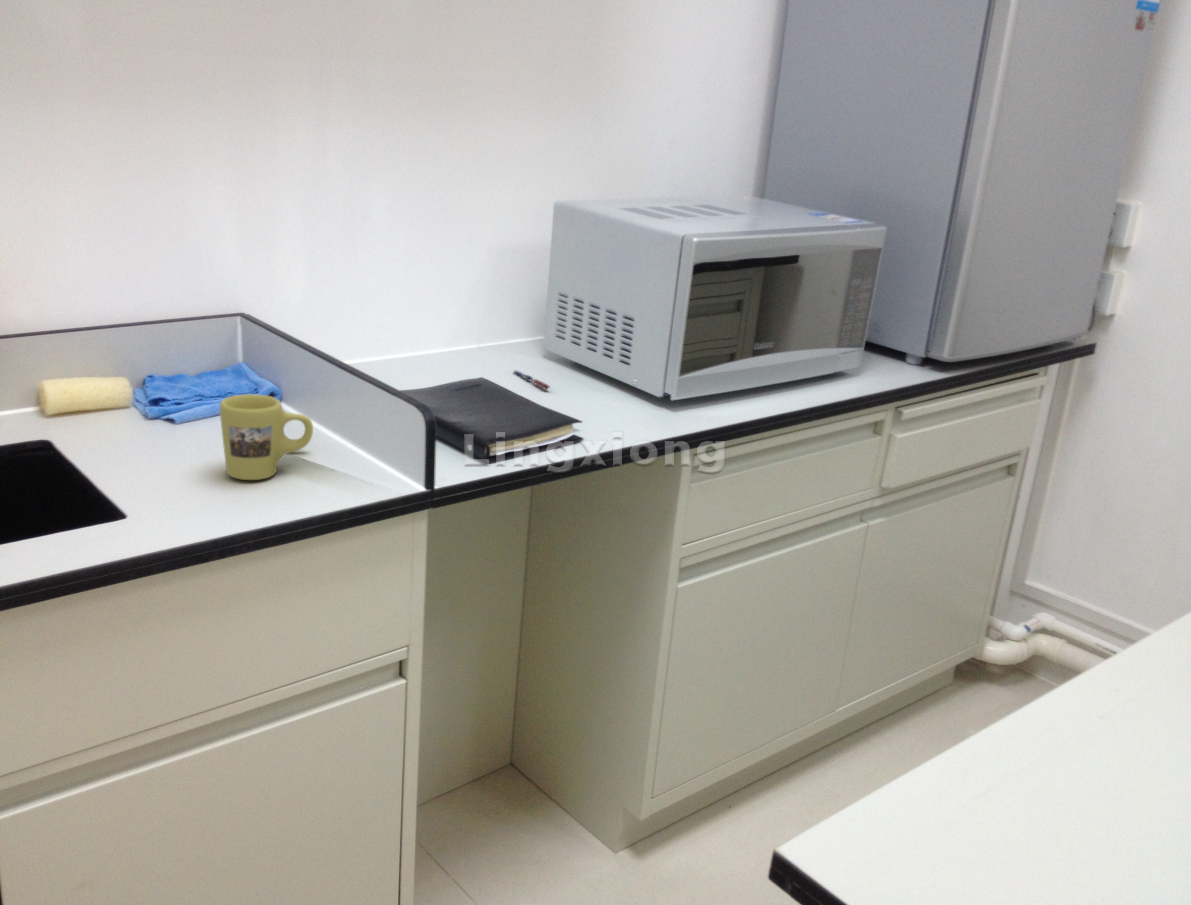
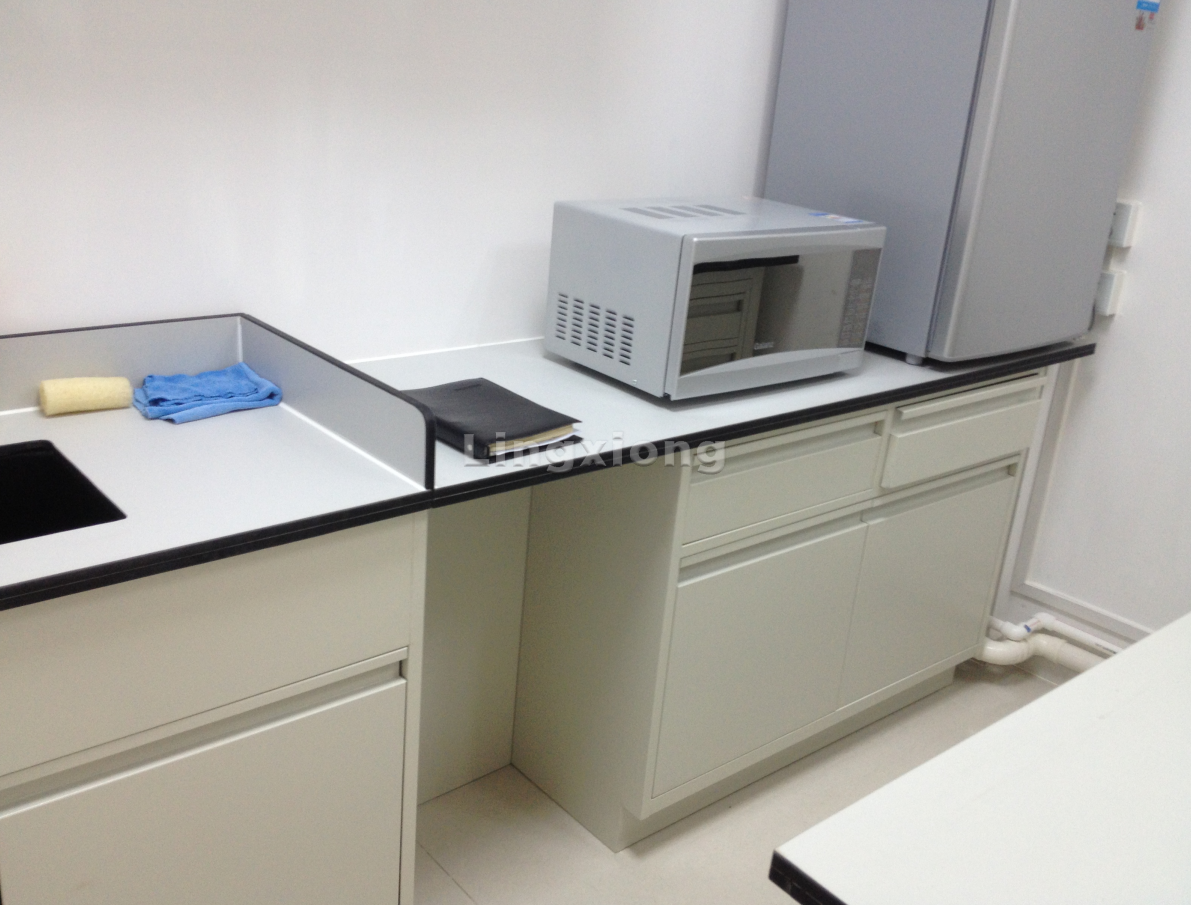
- mug [219,393,314,481]
- pen [512,369,552,390]
